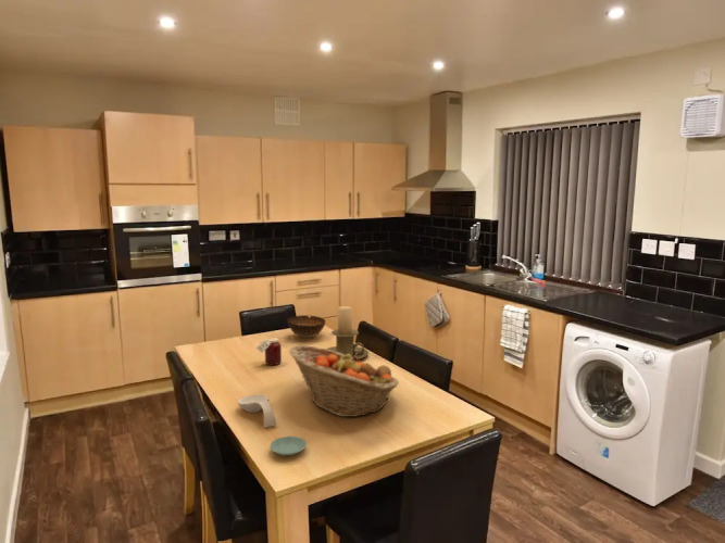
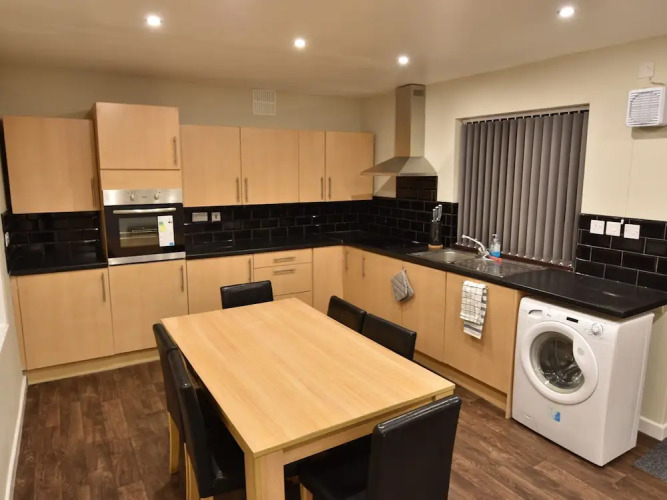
- bowl [287,314,327,339]
- fruit basket [288,344,400,418]
- jar [255,337,283,366]
- candle holder [326,305,370,359]
- saucer [270,435,308,457]
- spoon rest [237,394,277,428]
